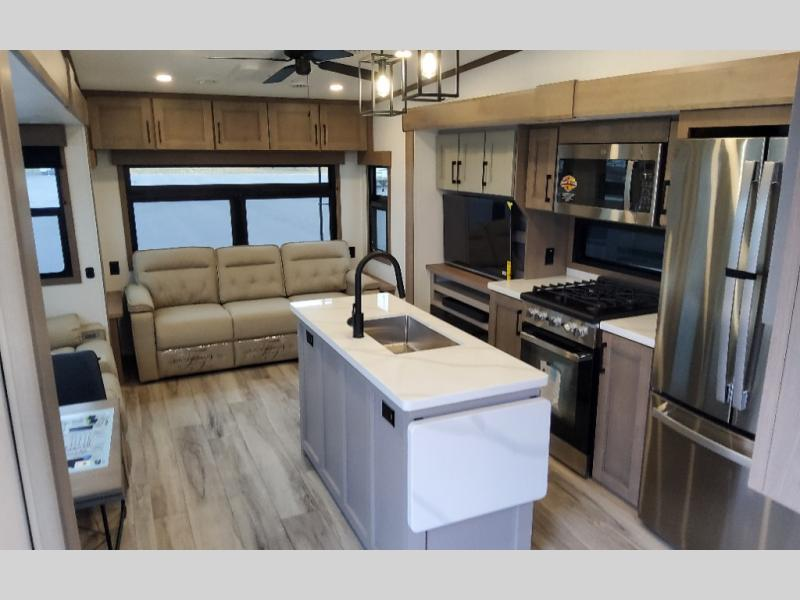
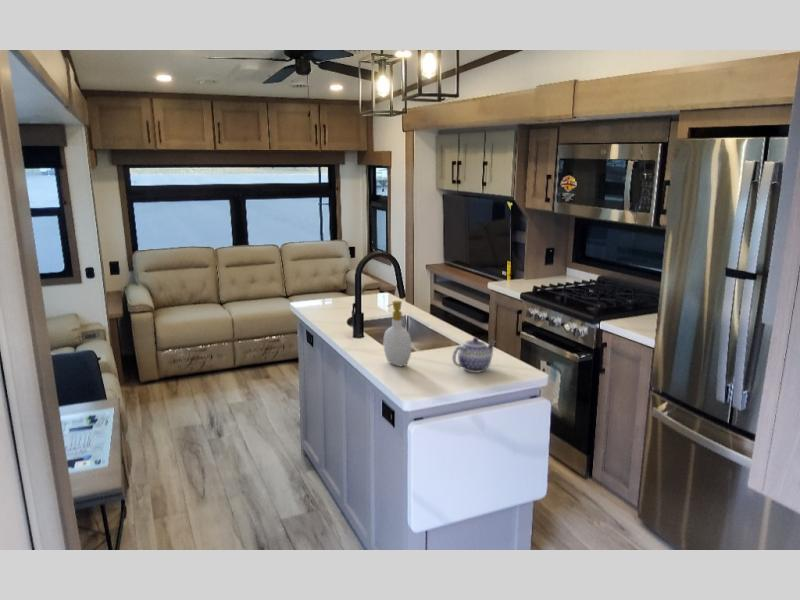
+ soap bottle [383,300,412,367]
+ teapot [451,336,497,374]
